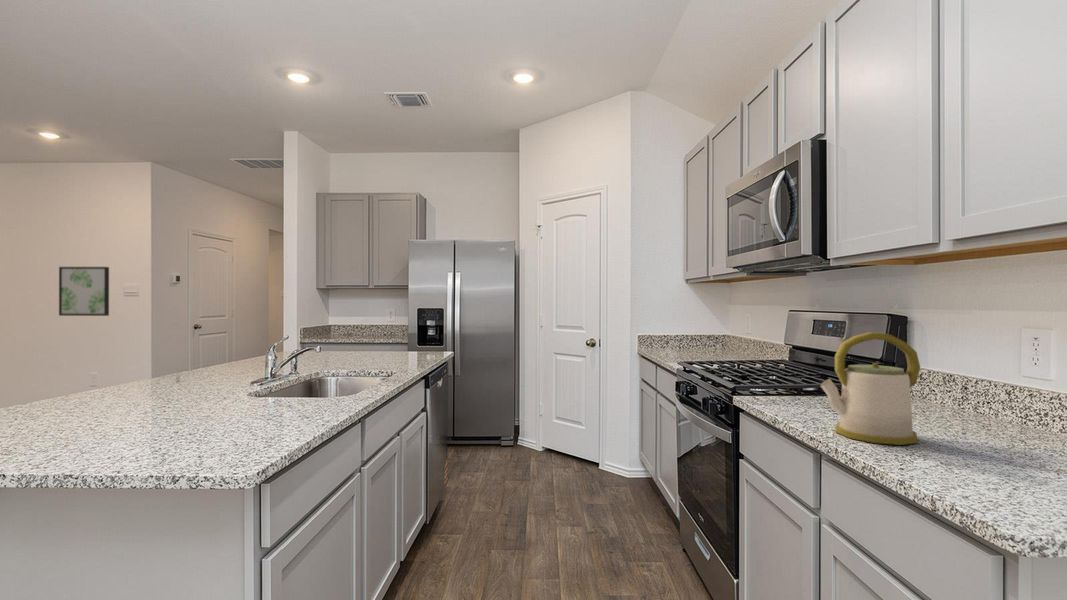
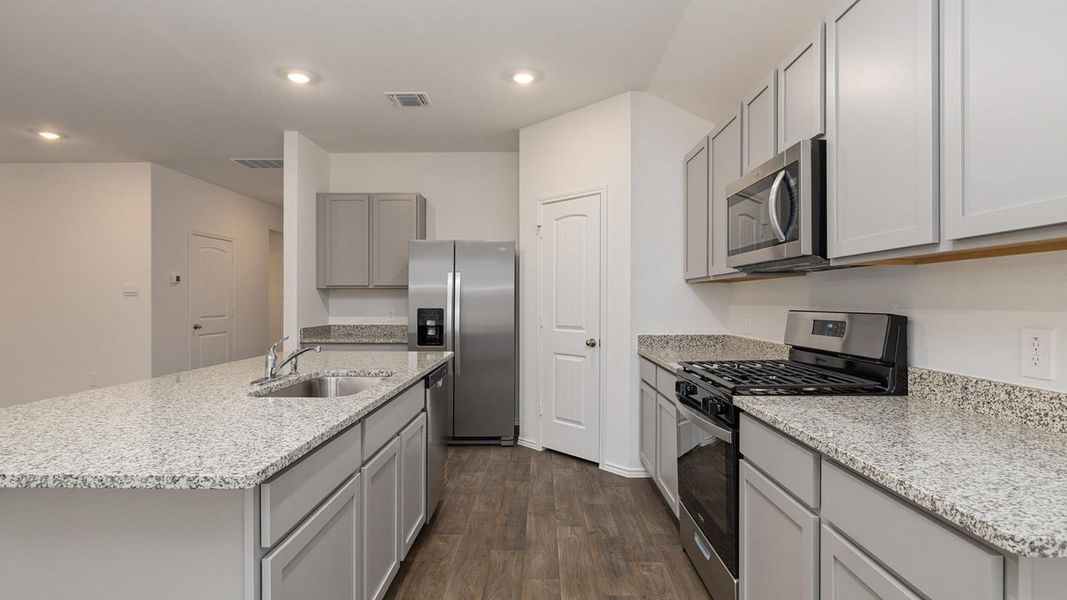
- wall art [58,266,110,317]
- kettle [820,331,921,446]
